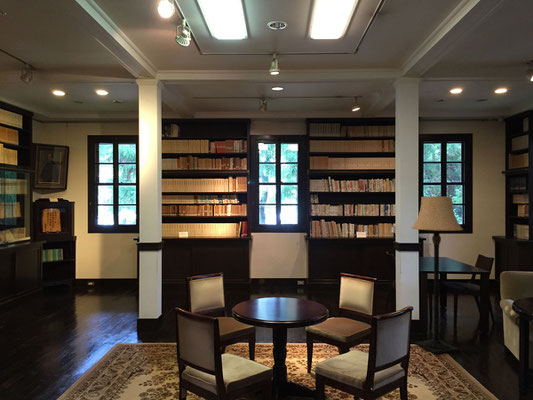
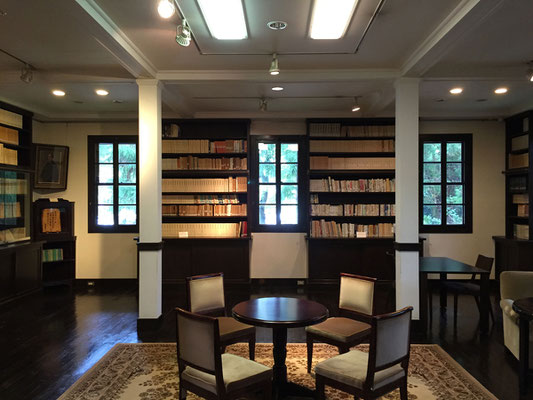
- lamp [410,196,464,355]
